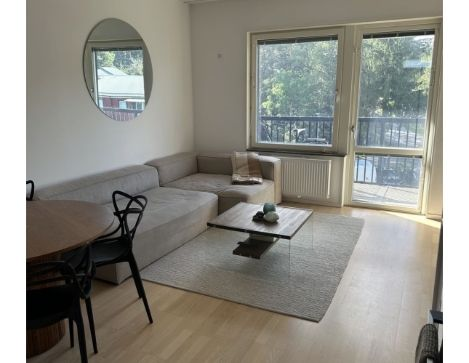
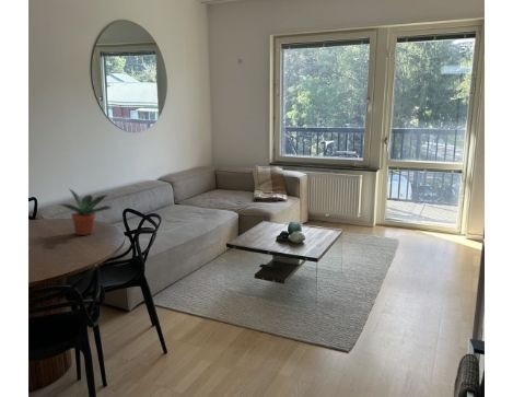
+ potted plant [59,188,113,236]
